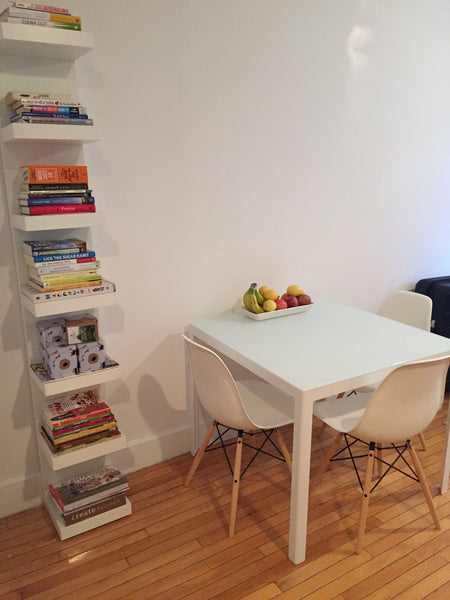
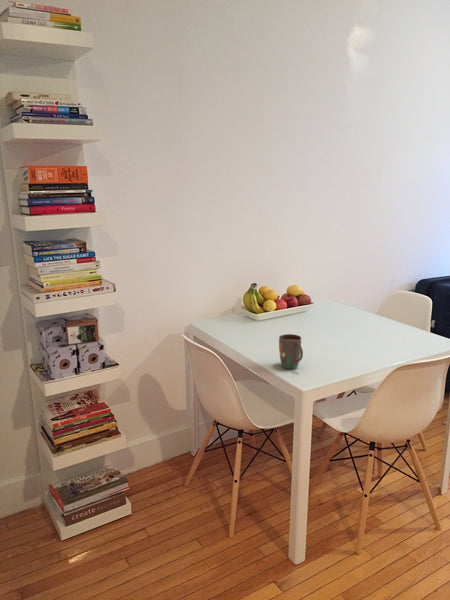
+ mug [278,333,304,370]
